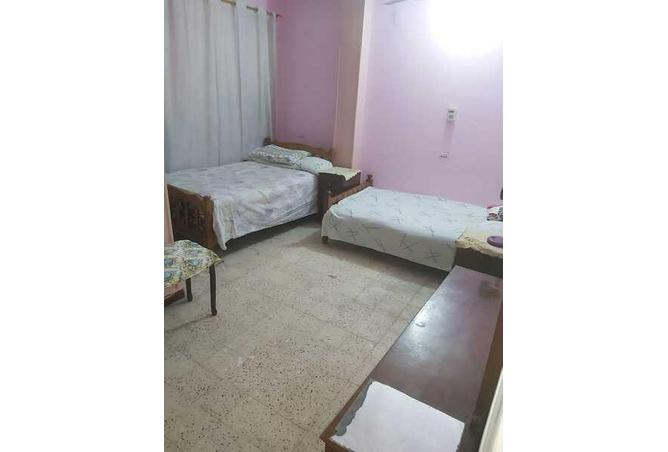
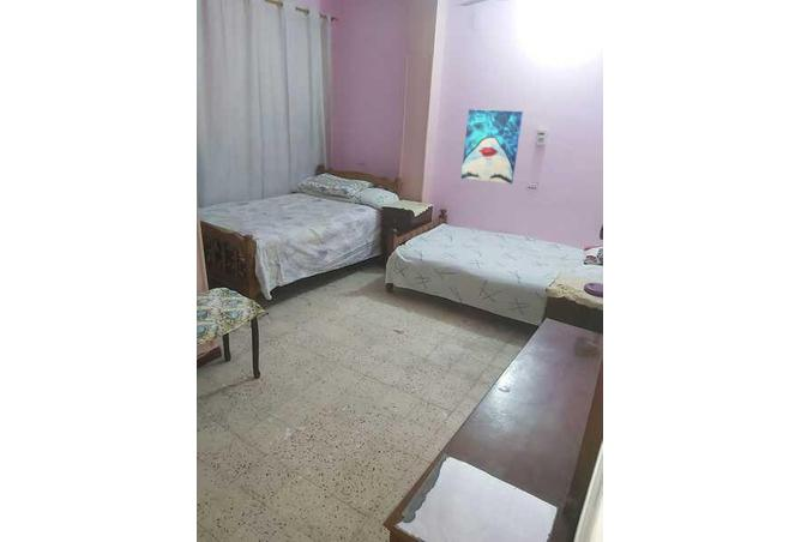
+ wall art [460,108,524,185]
